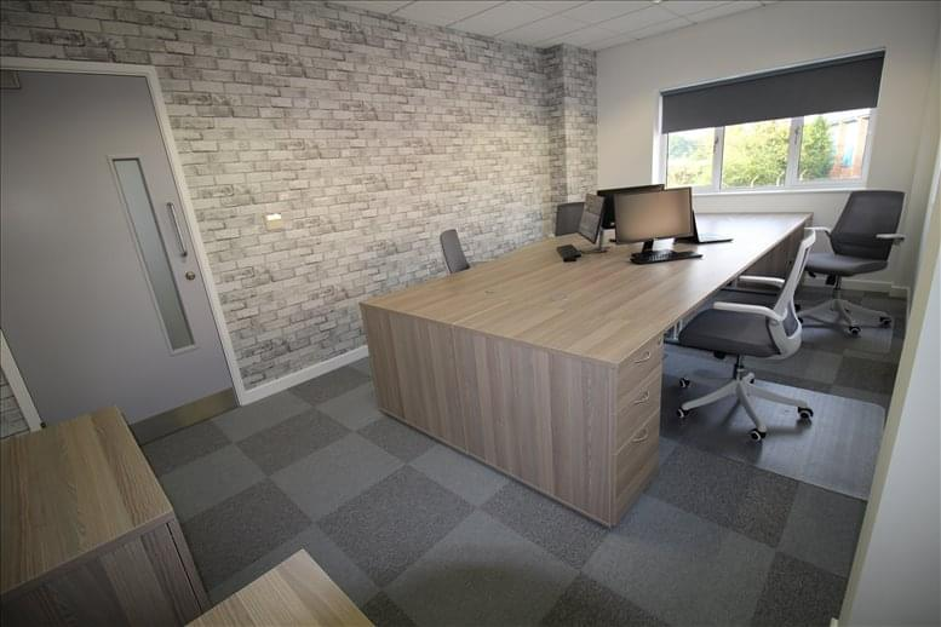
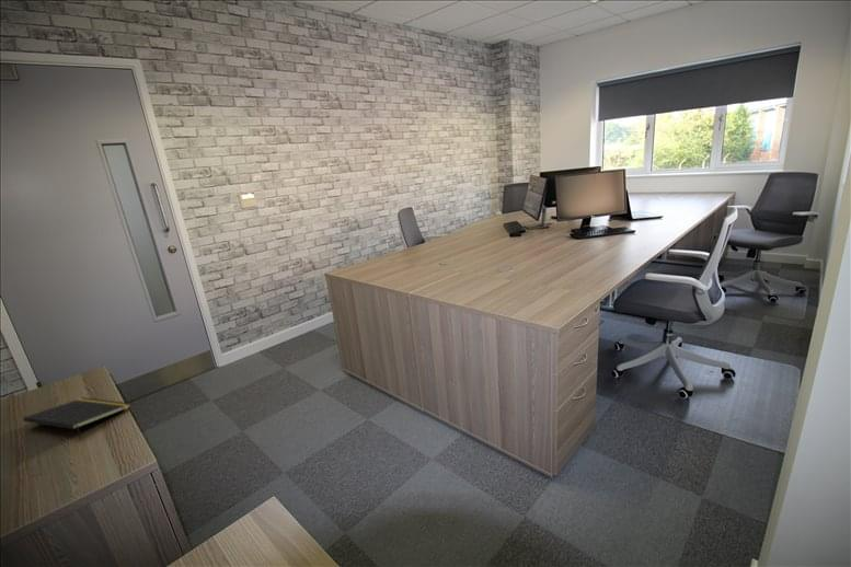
+ notepad [22,396,131,439]
